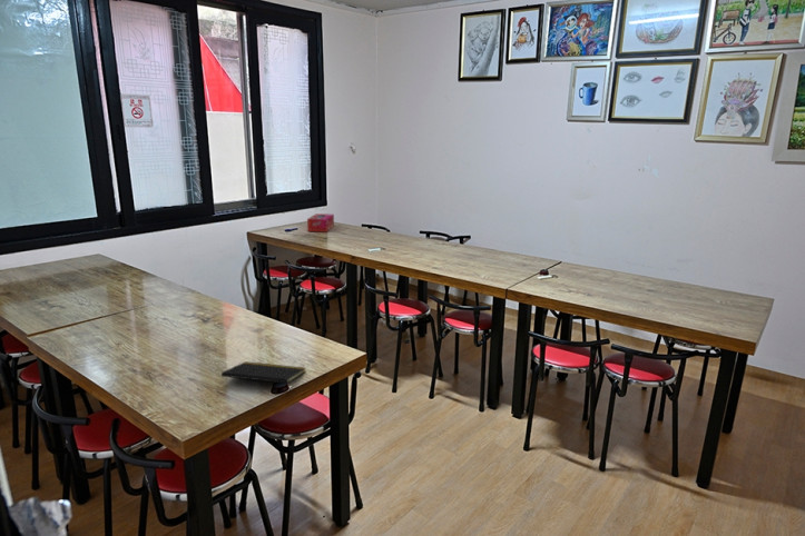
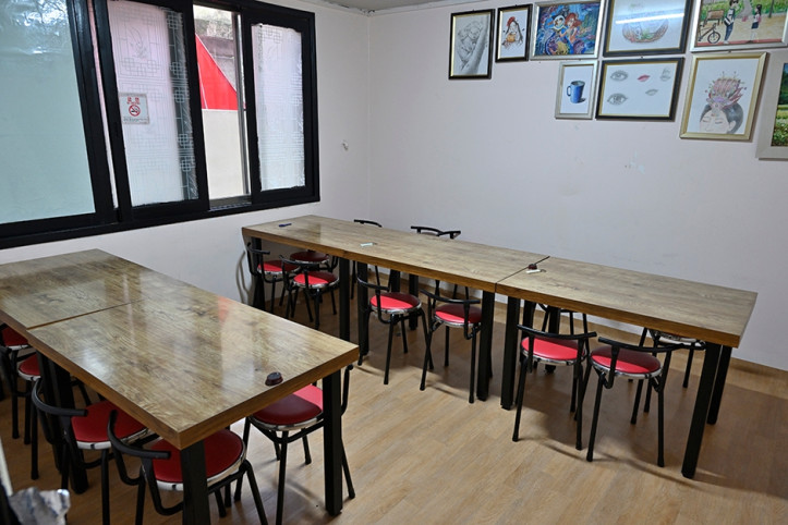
- tissue box [306,212,335,234]
- notepad [220,360,306,394]
